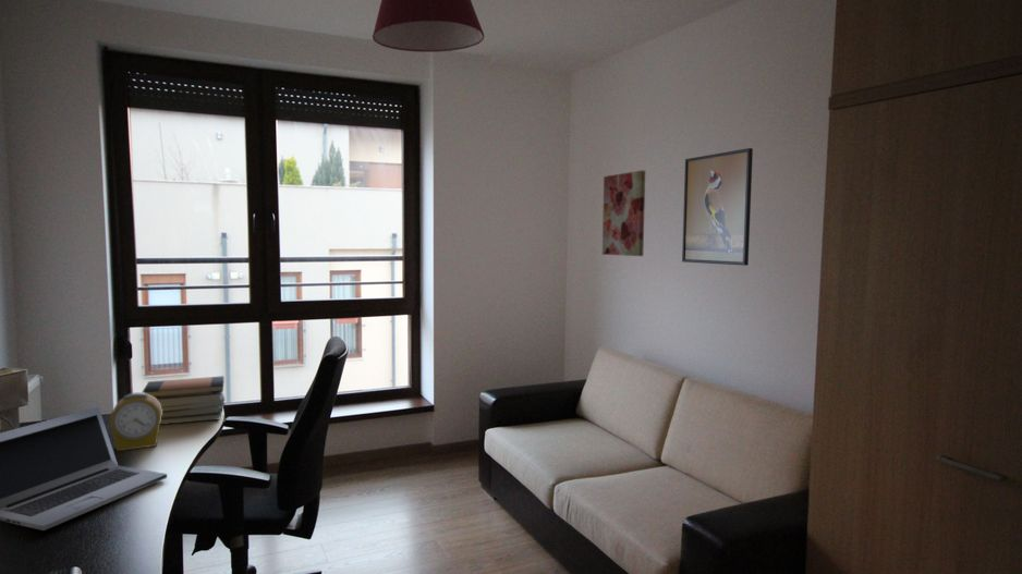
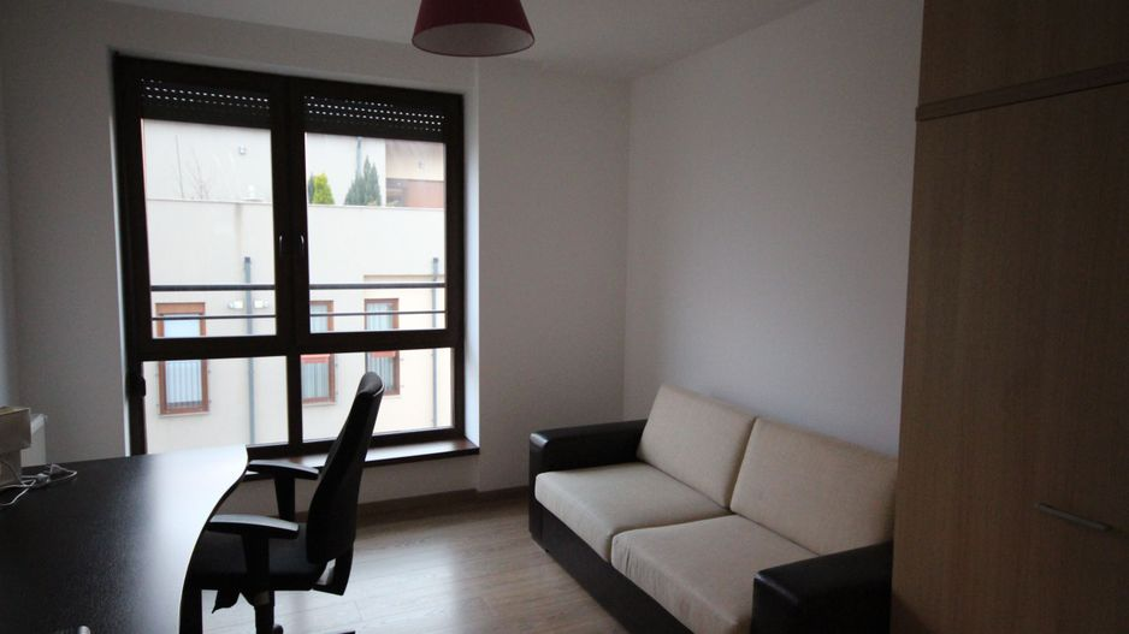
- wall art [601,170,646,257]
- laptop [0,406,168,532]
- alarm clock [109,392,162,452]
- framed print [681,147,754,267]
- book stack [142,375,227,426]
